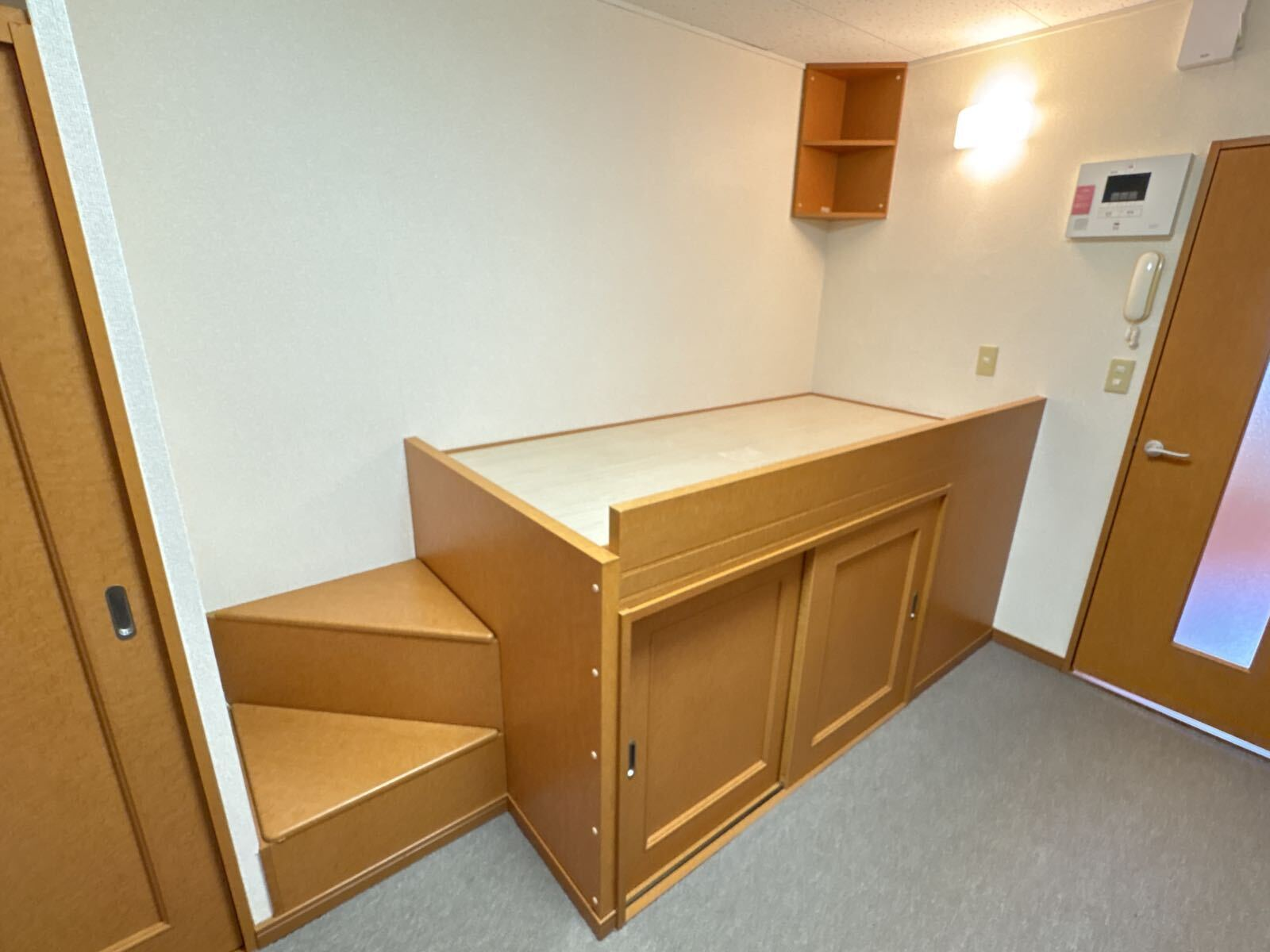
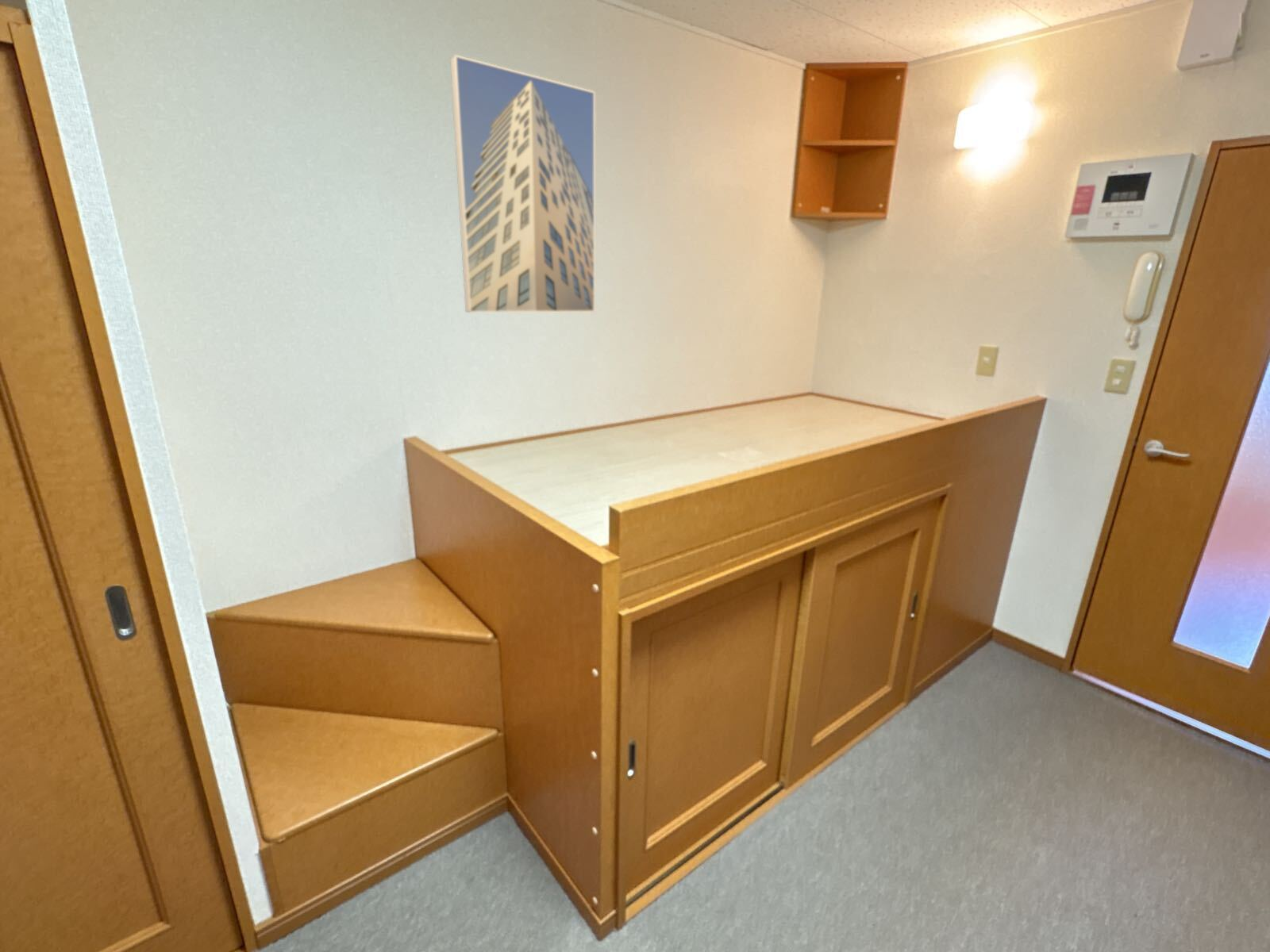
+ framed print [449,54,596,313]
